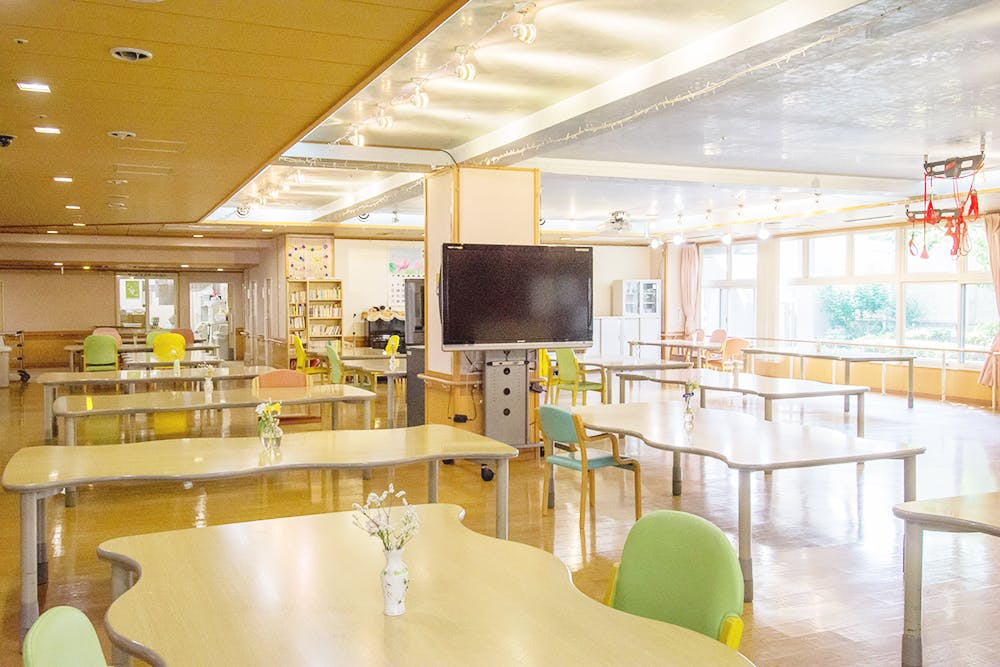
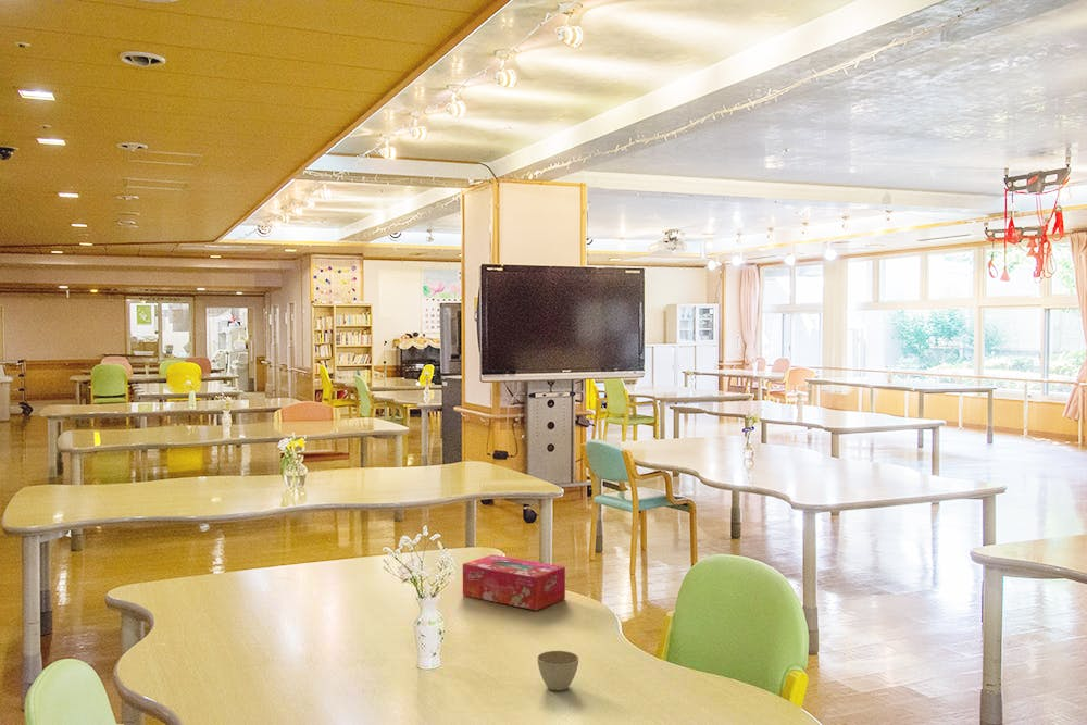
+ flower pot [536,650,580,691]
+ tissue box [462,553,566,612]
